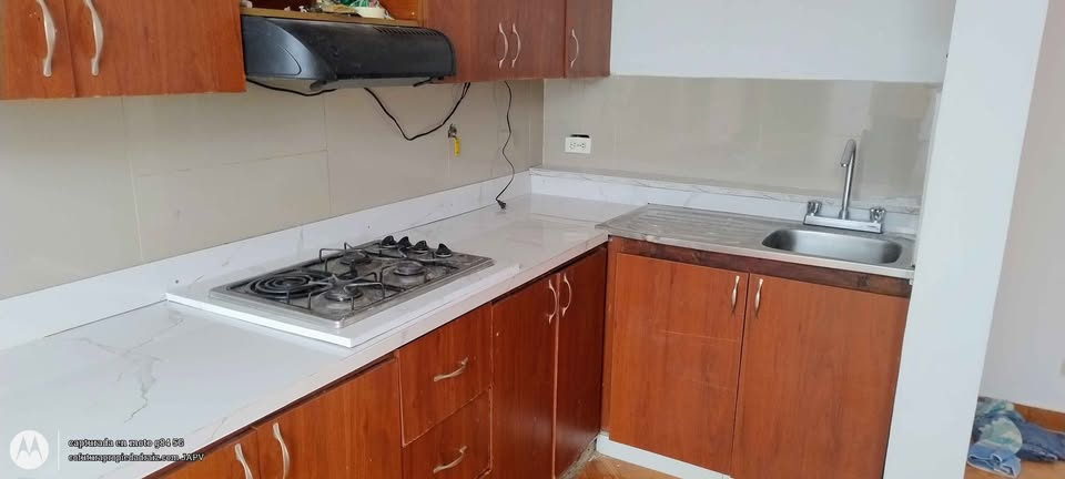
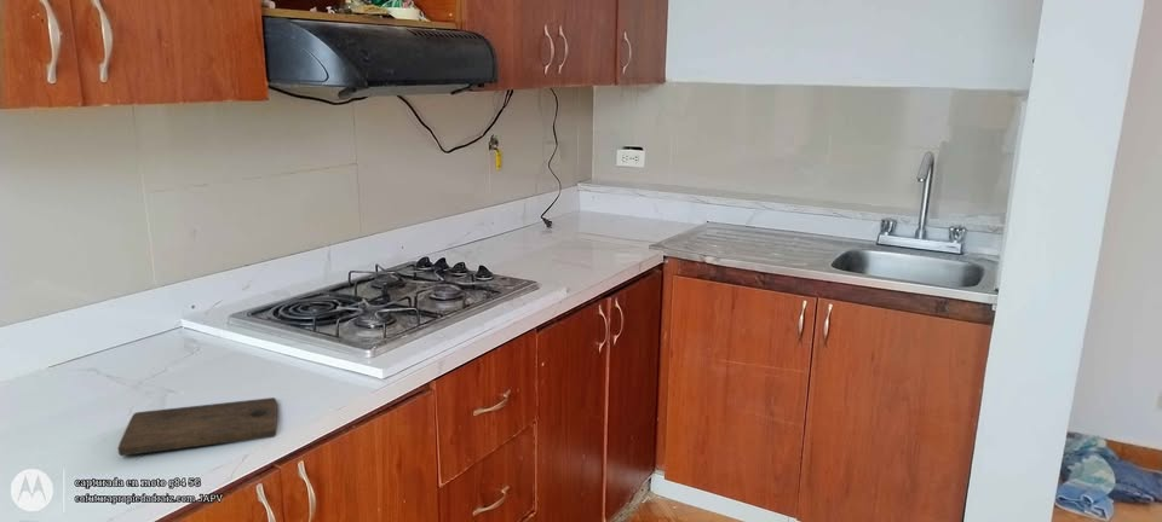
+ cutting board [117,396,278,457]
